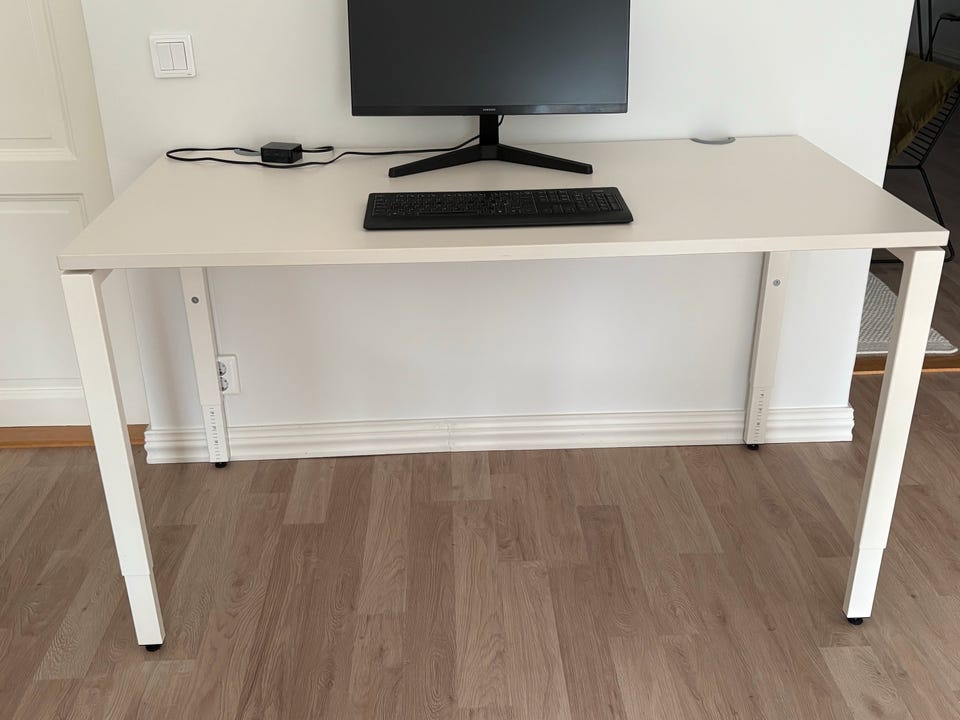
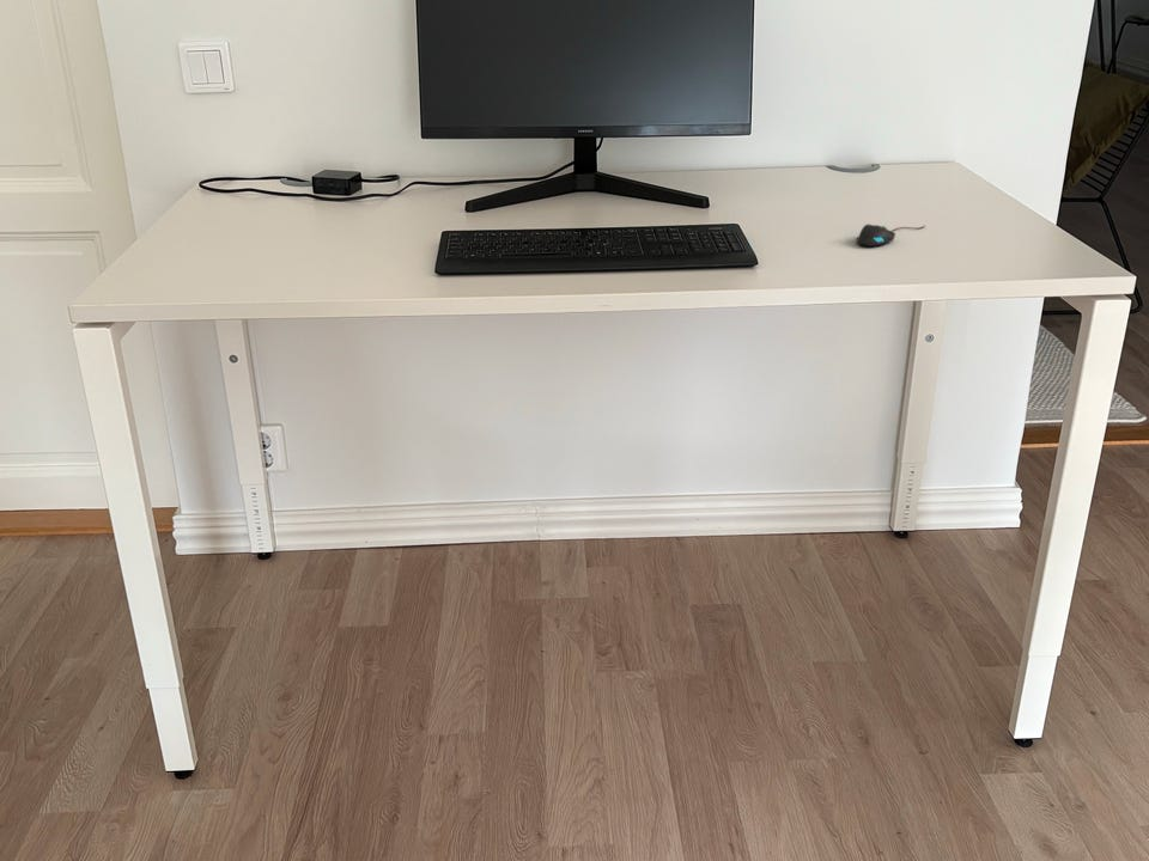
+ mouse [856,224,926,248]
